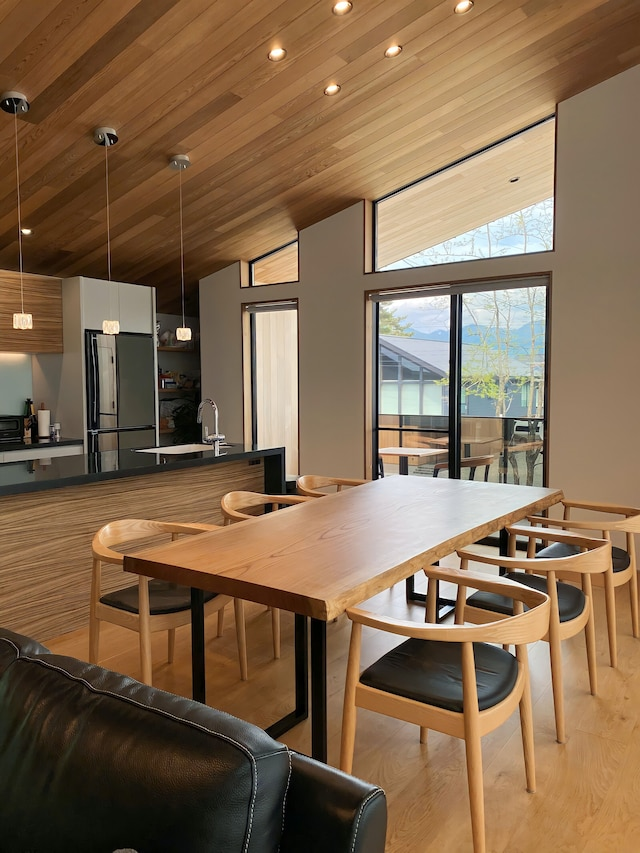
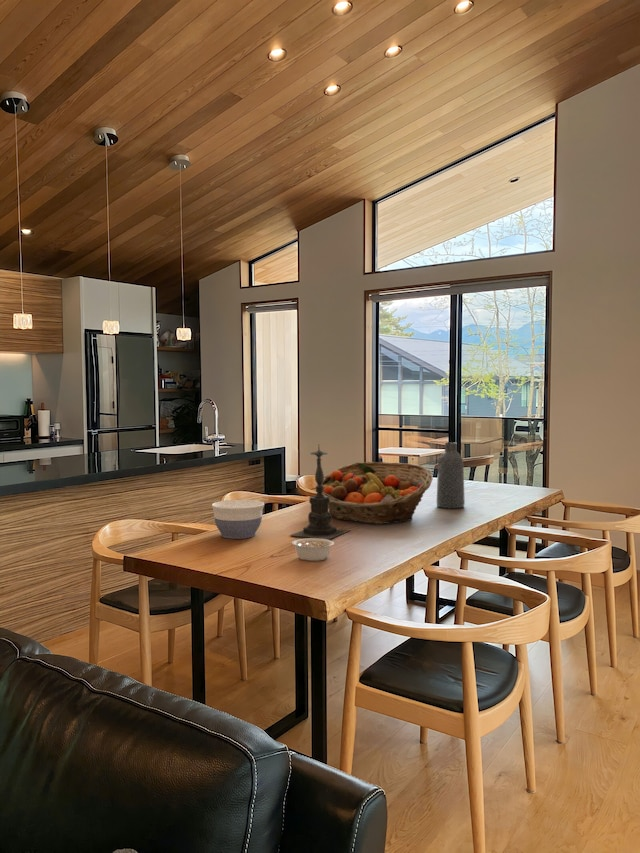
+ legume [291,537,335,562]
+ fruit basket [316,461,434,525]
+ bowl [211,499,265,540]
+ candle holder [290,445,351,540]
+ vase [436,441,466,509]
